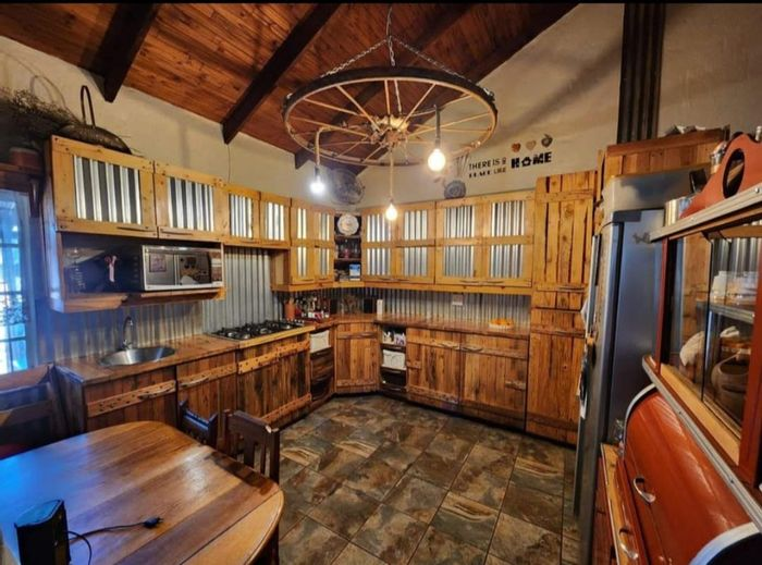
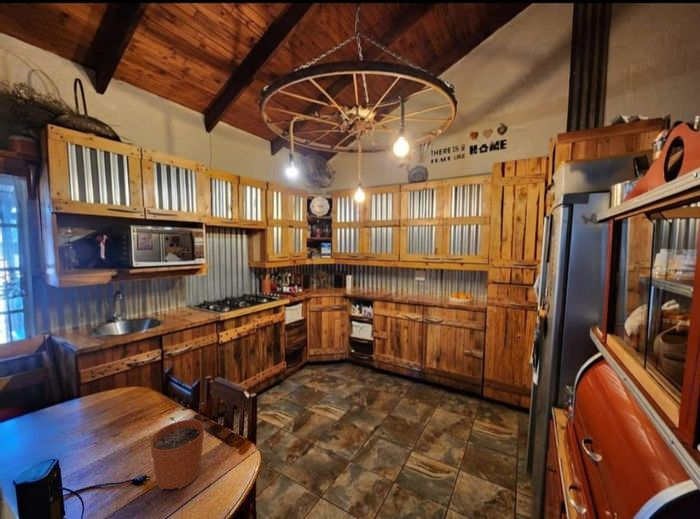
+ plant pot [149,416,206,491]
